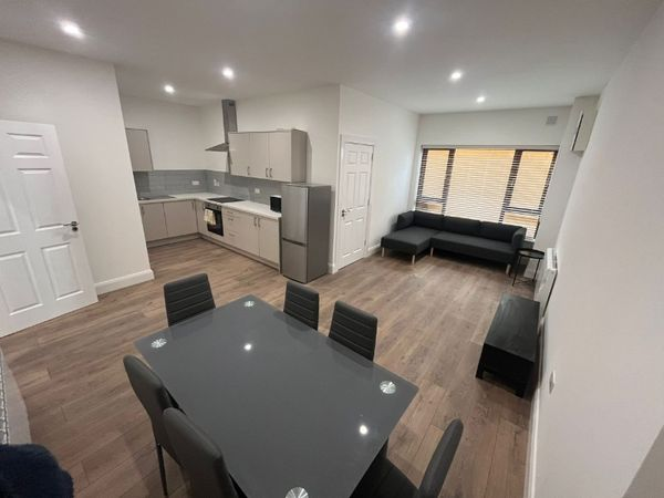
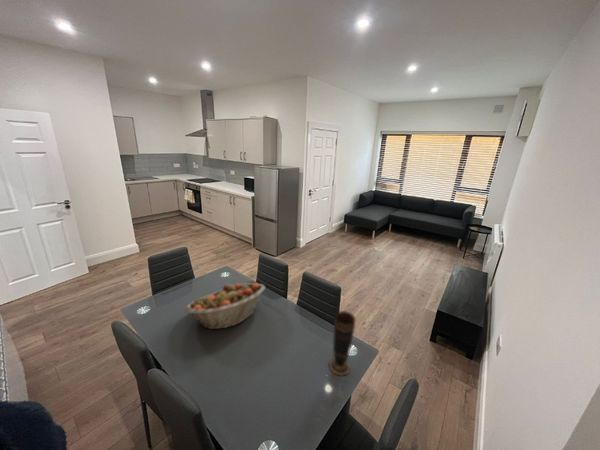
+ vase [328,310,357,377]
+ fruit basket [184,282,266,330]
